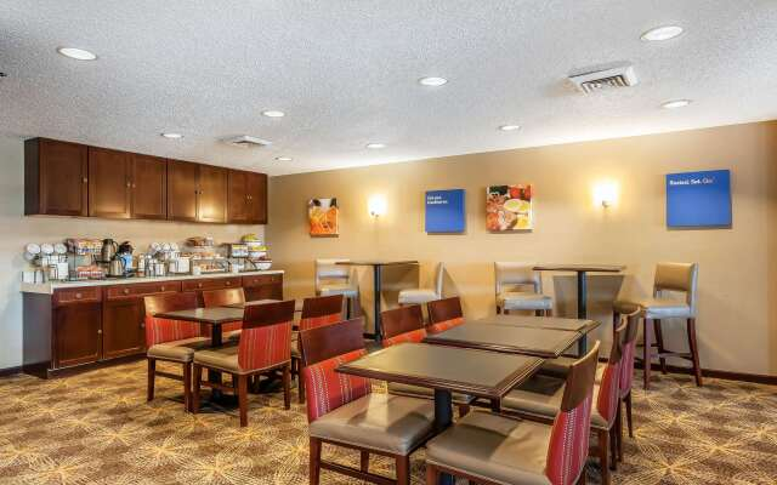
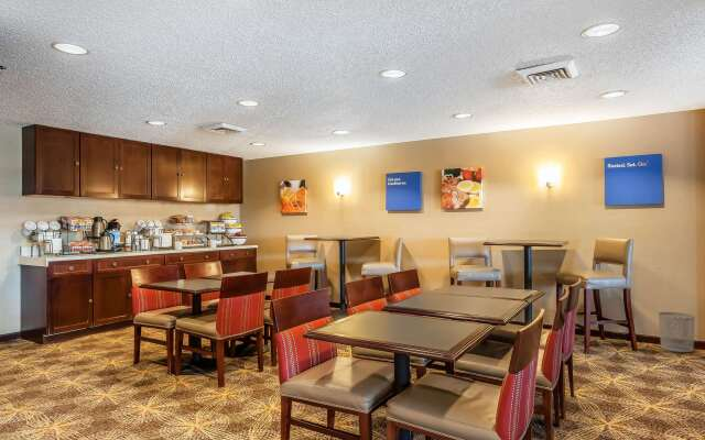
+ waste bin [658,311,696,353]
